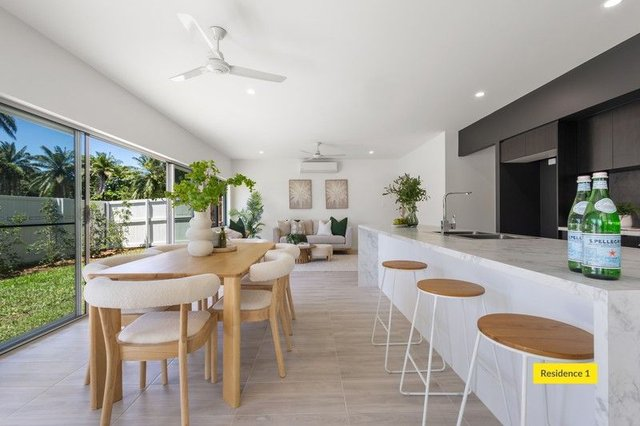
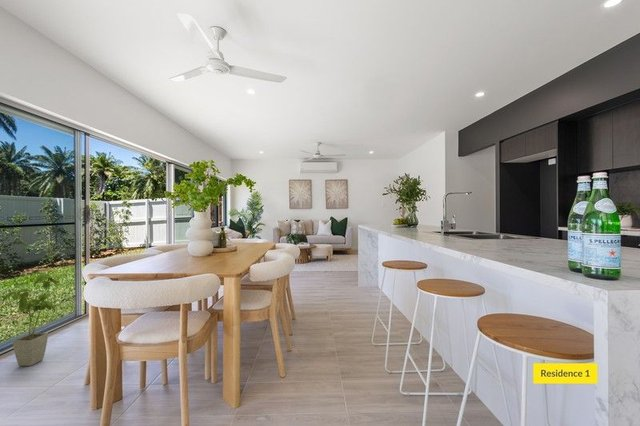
+ house plant [1,271,70,367]
